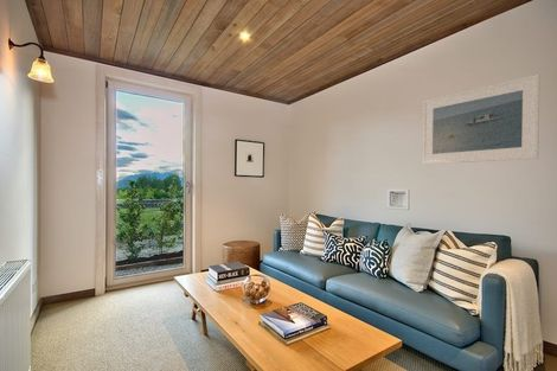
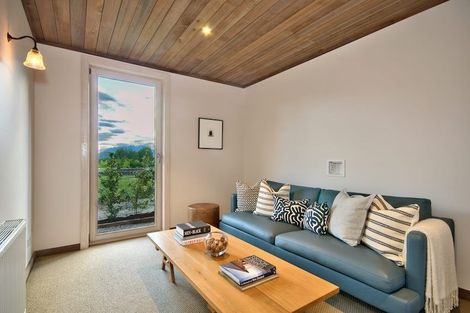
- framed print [421,73,542,166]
